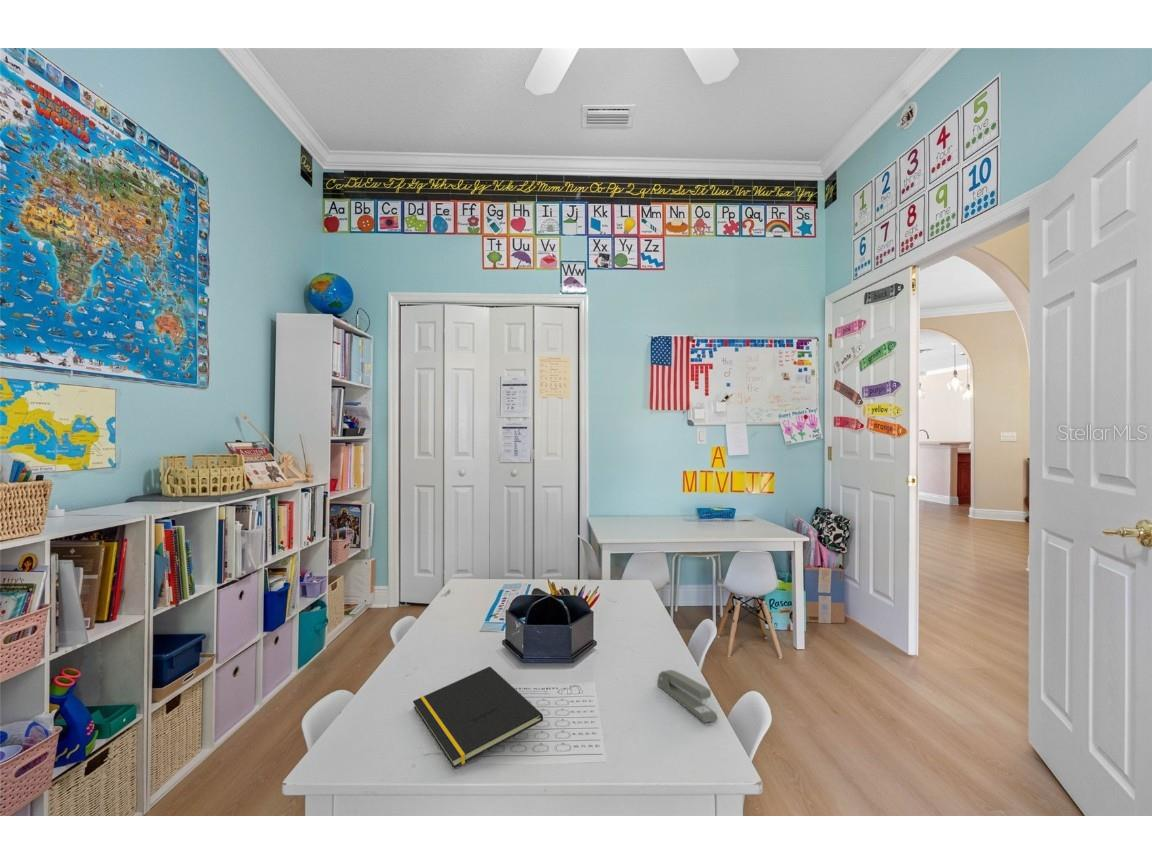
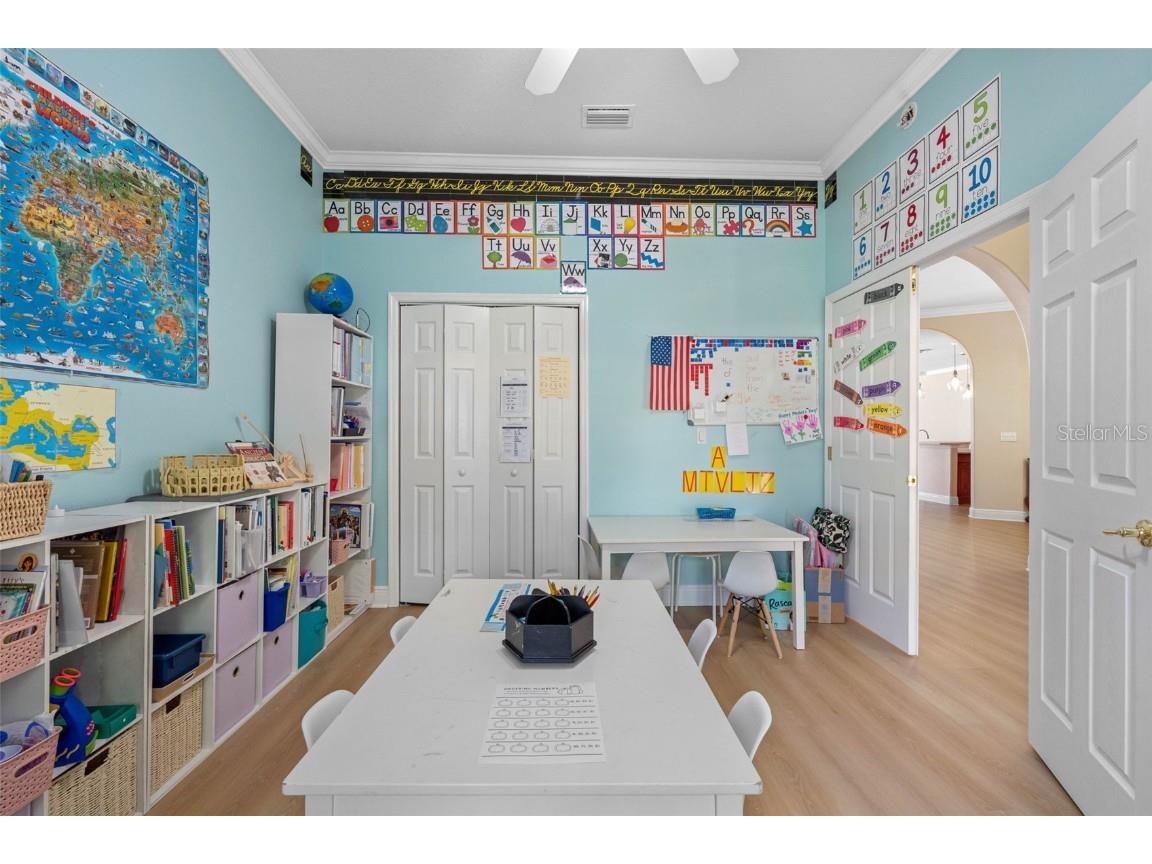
- notepad [412,666,544,769]
- stapler [656,669,718,723]
